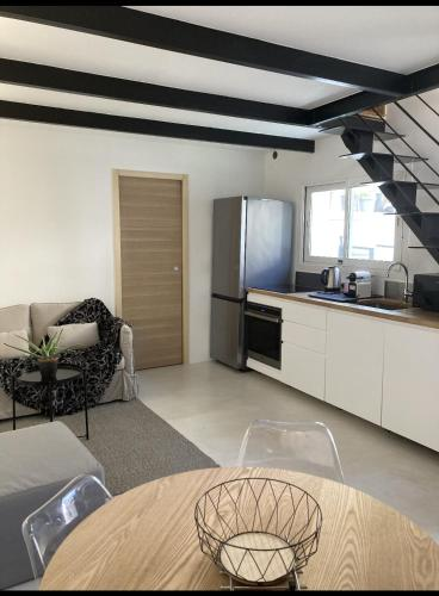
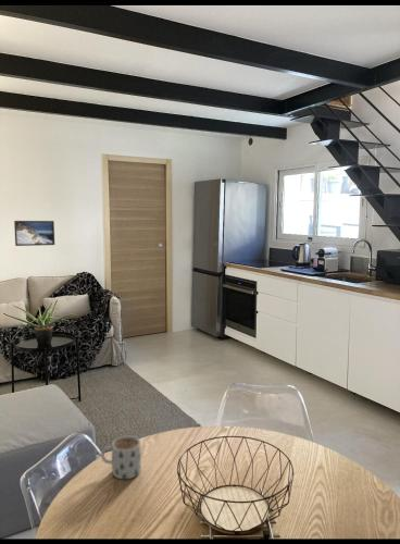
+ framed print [13,220,55,247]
+ mug [100,435,142,481]
